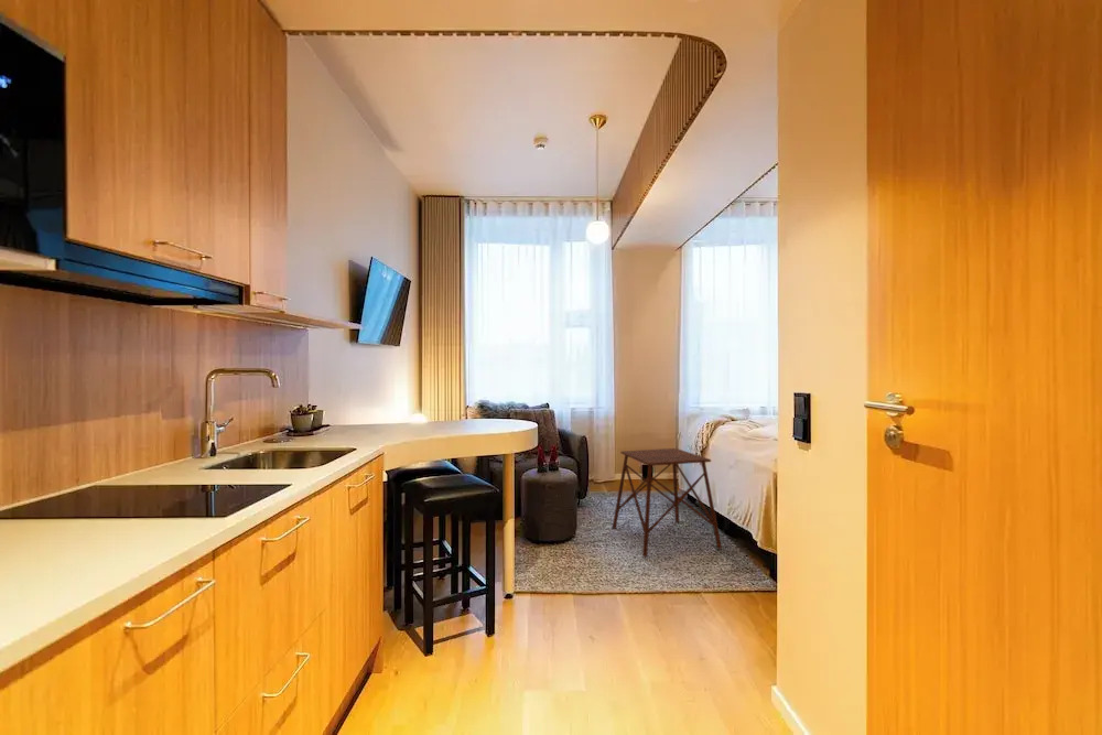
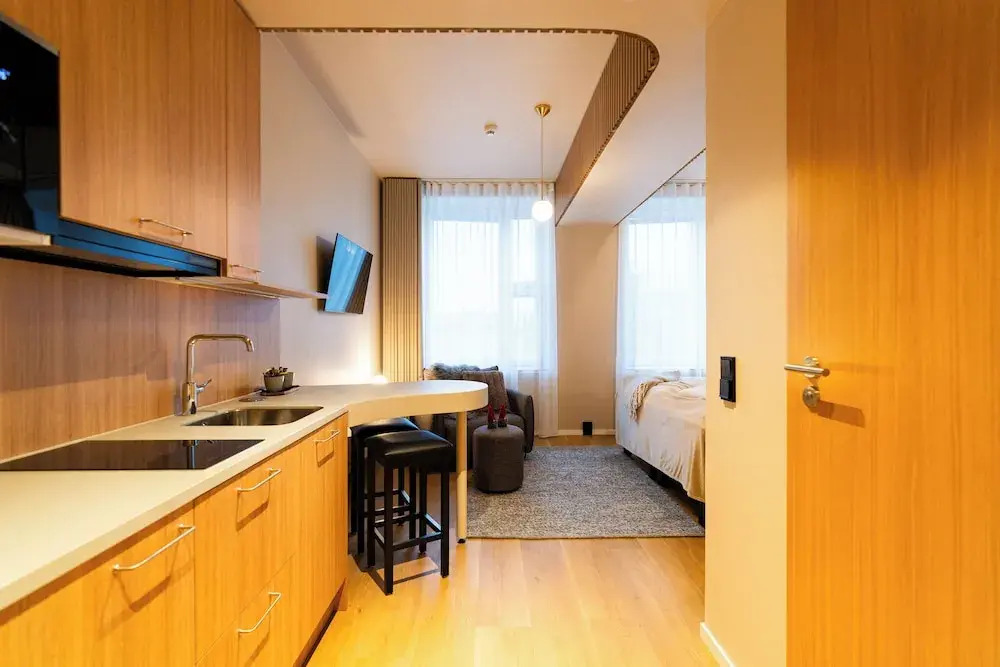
- side table [612,447,723,559]
